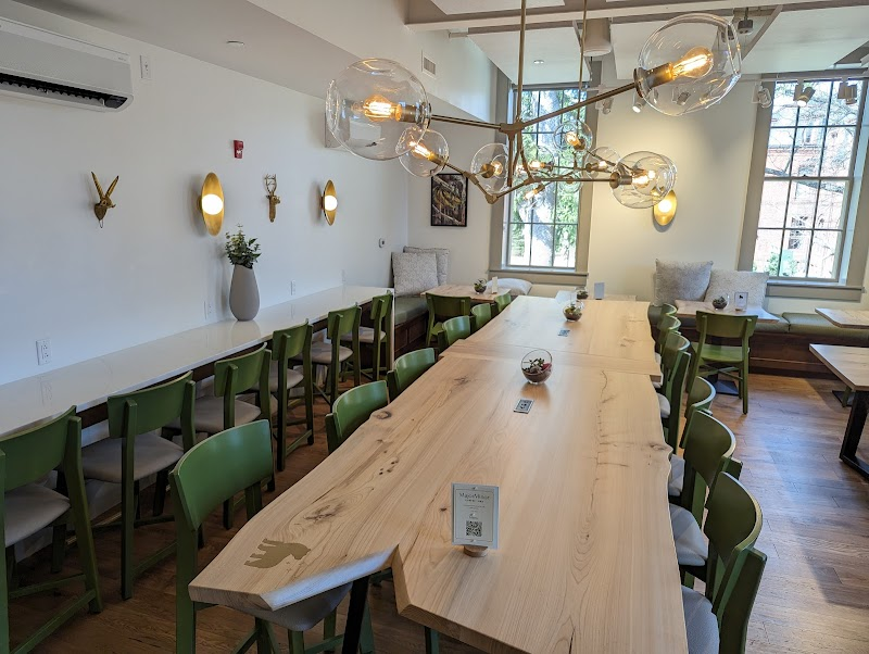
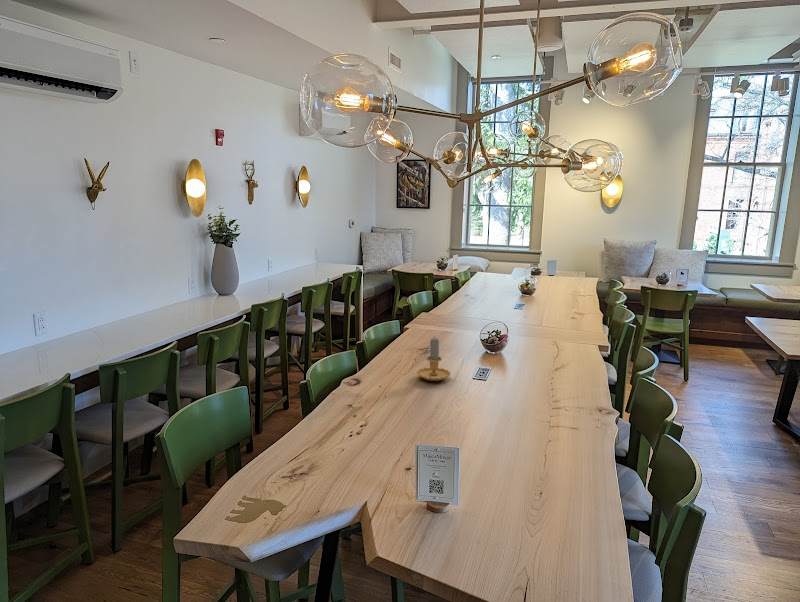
+ candle [416,337,451,382]
